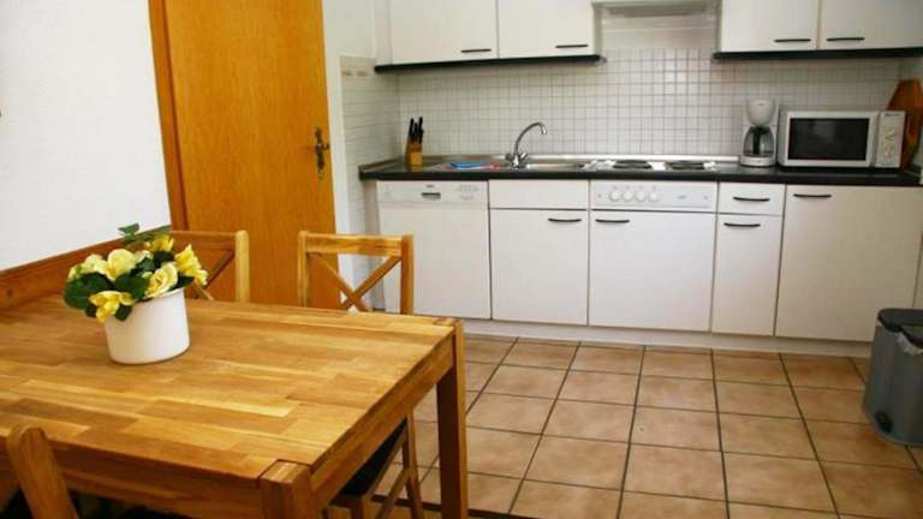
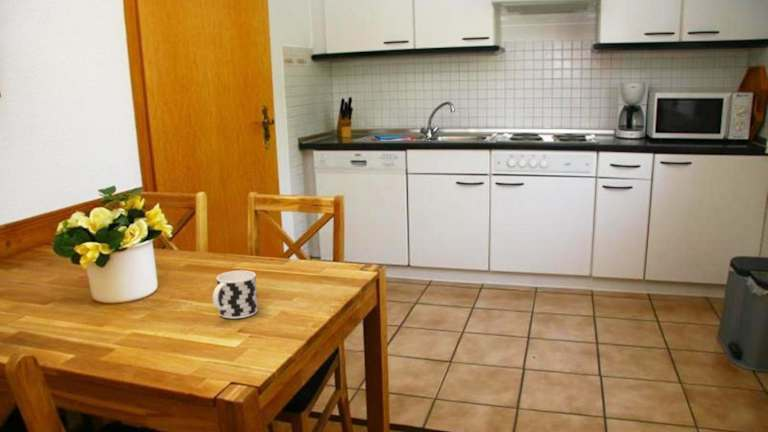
+ cup [212,270,259,320]
